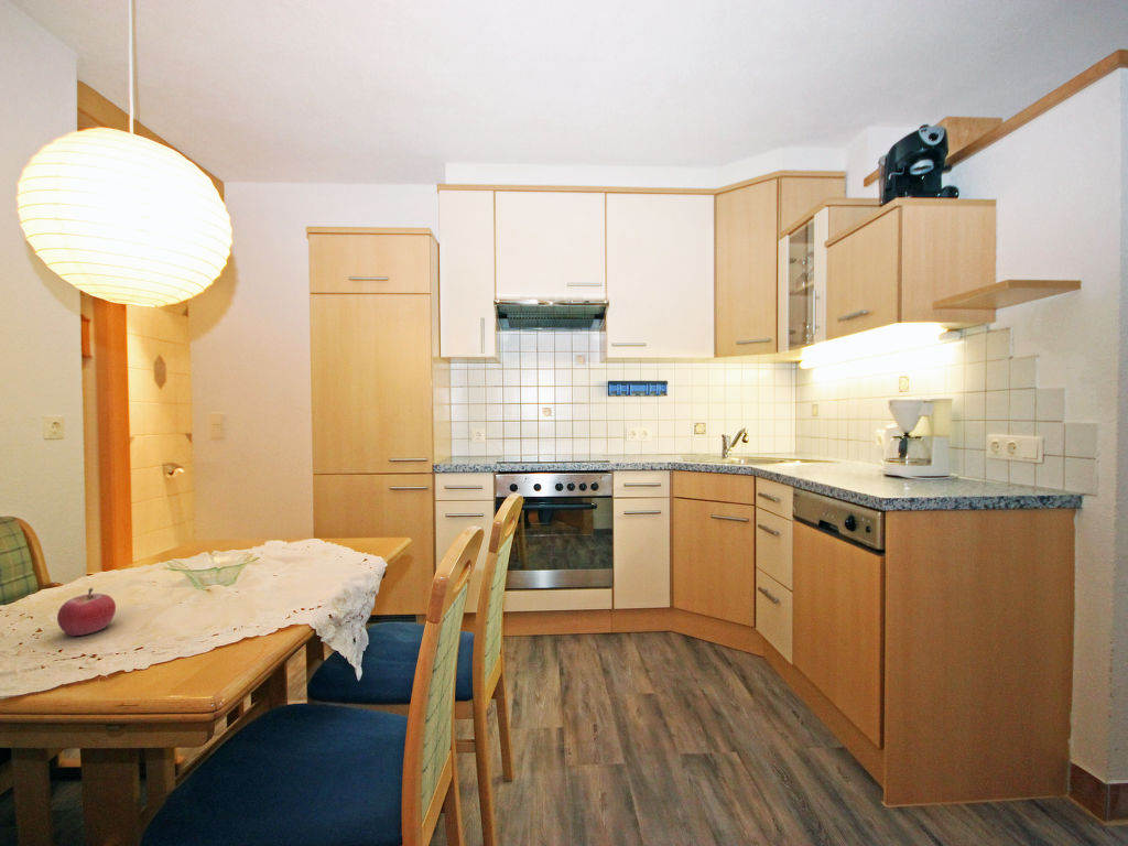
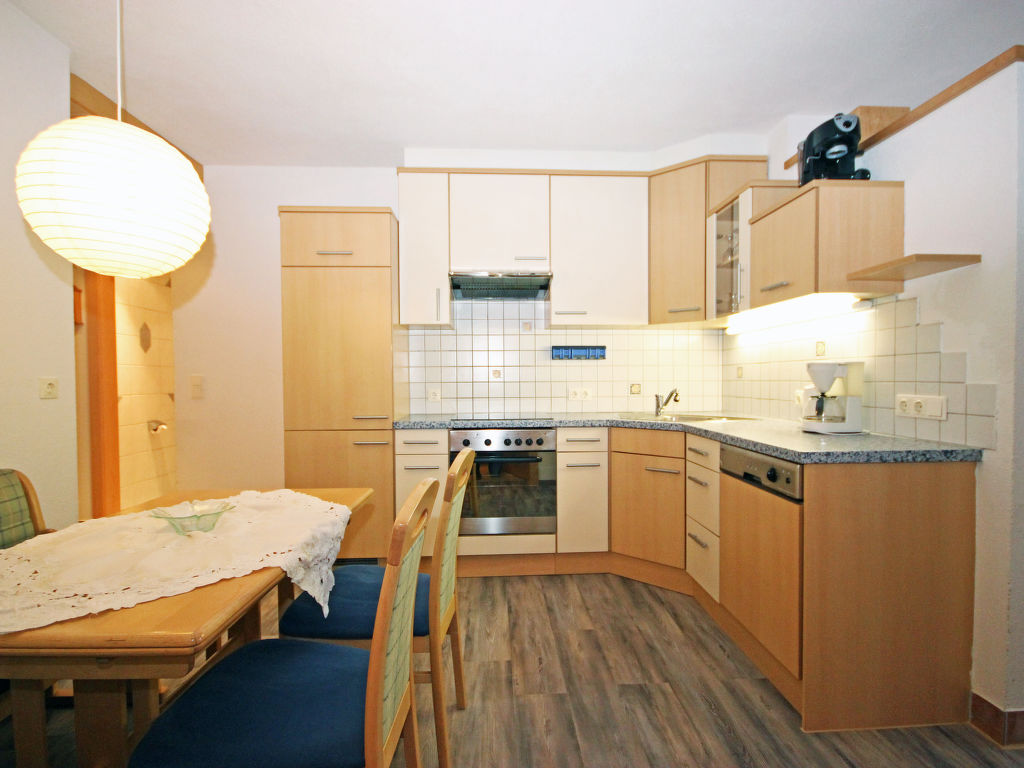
- fruit [56,586,117,637]
